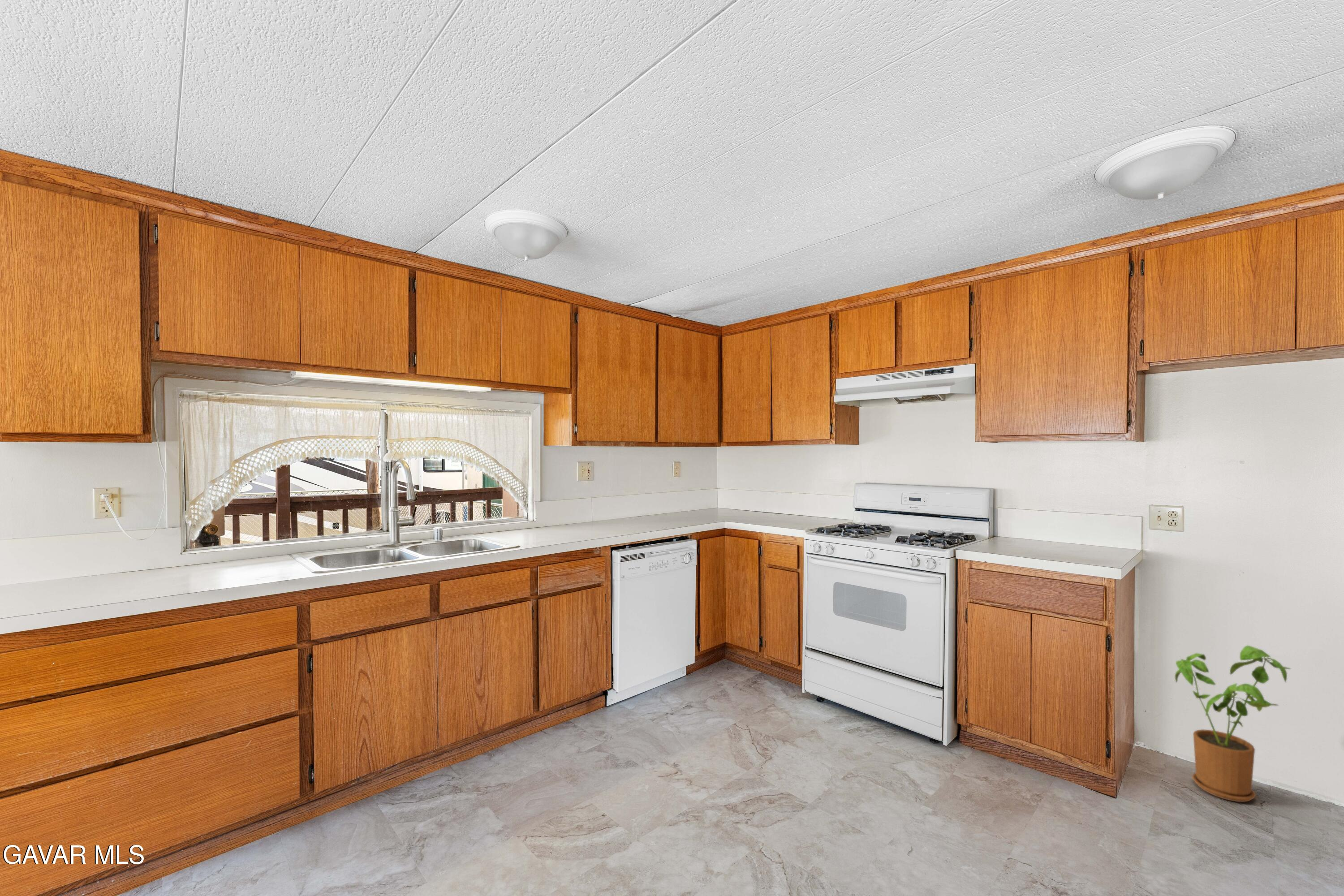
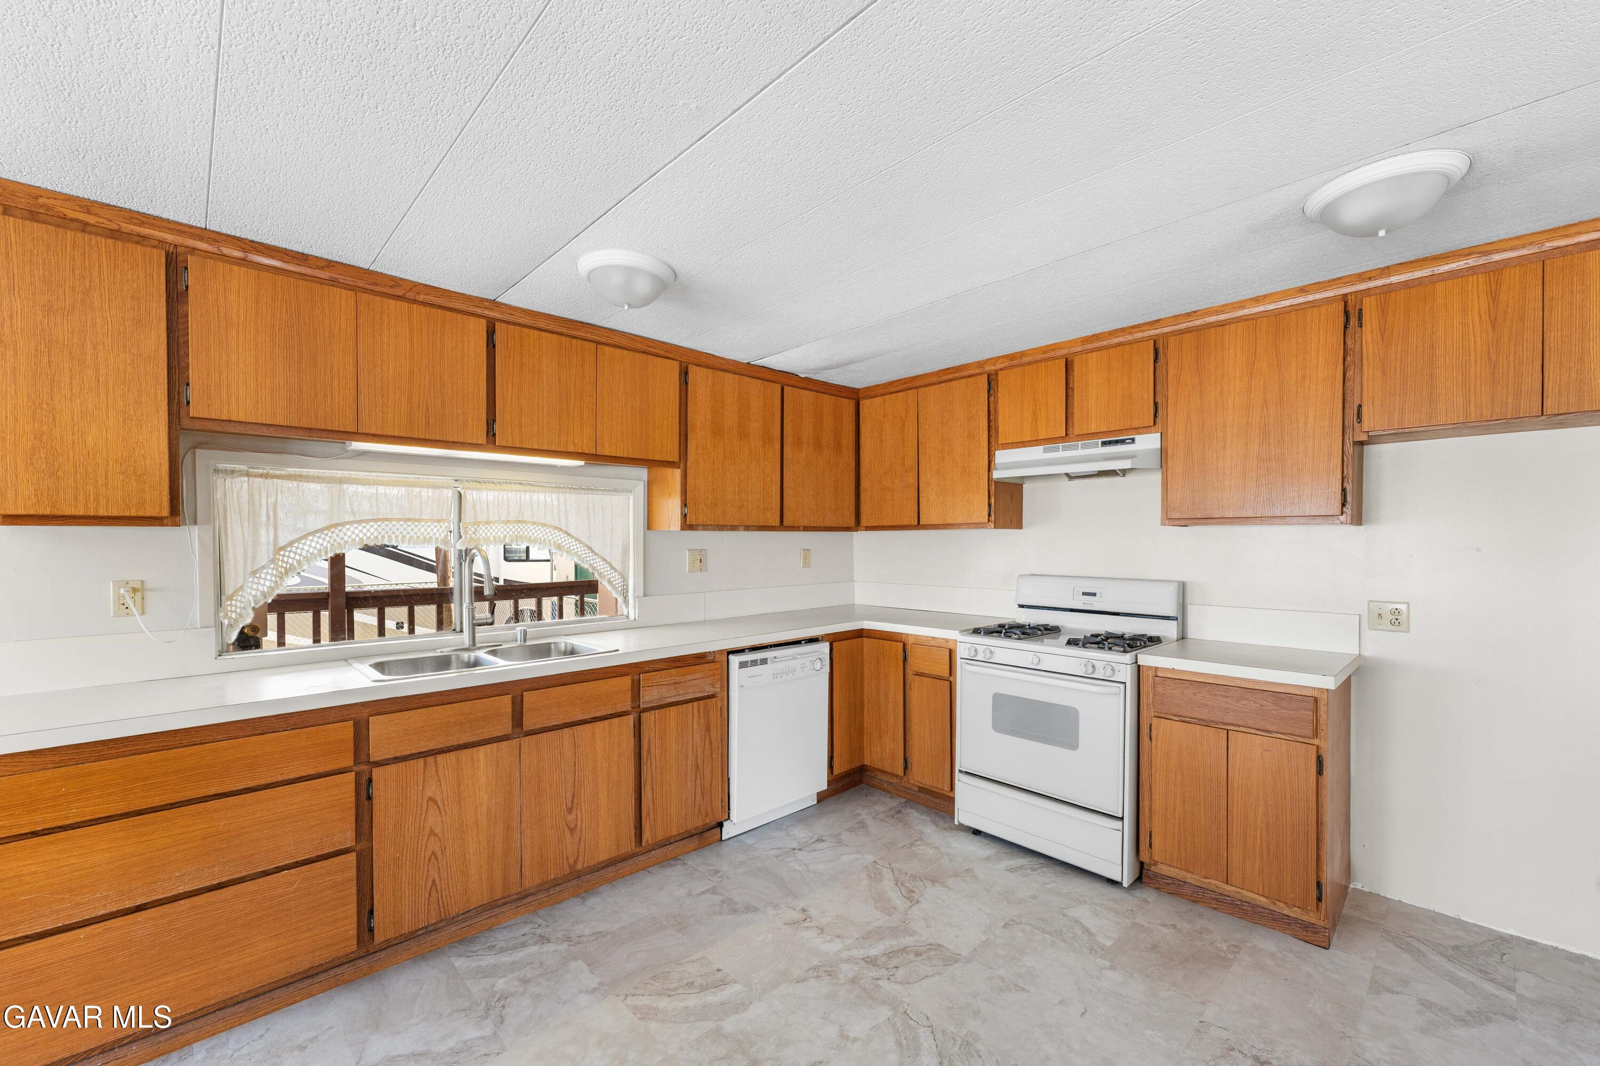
- house plant [1175,645,1291,802]
